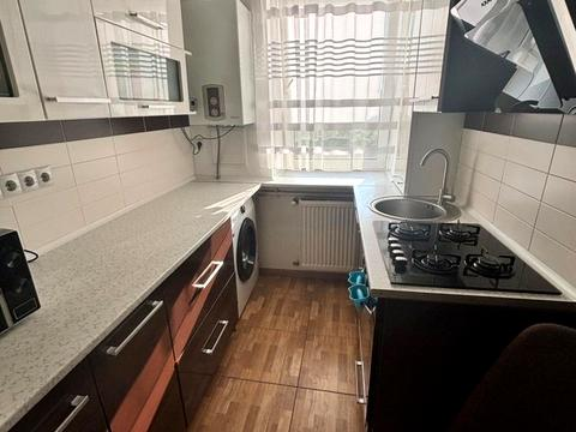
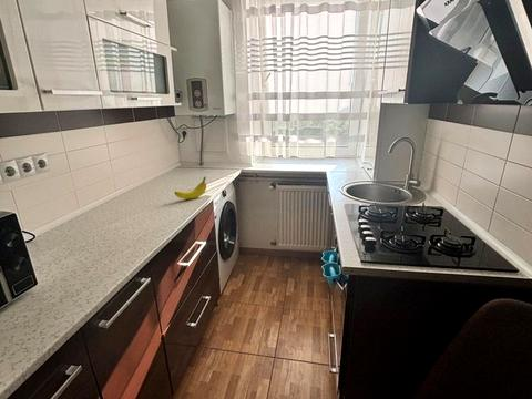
+ fruit [174,175,207,200]
